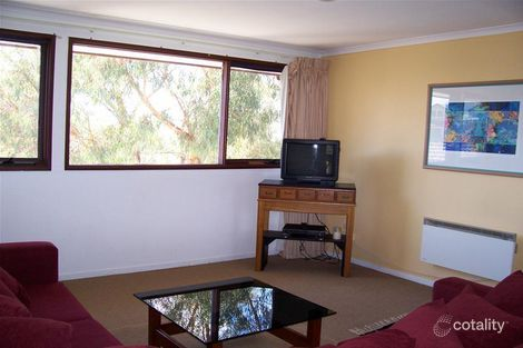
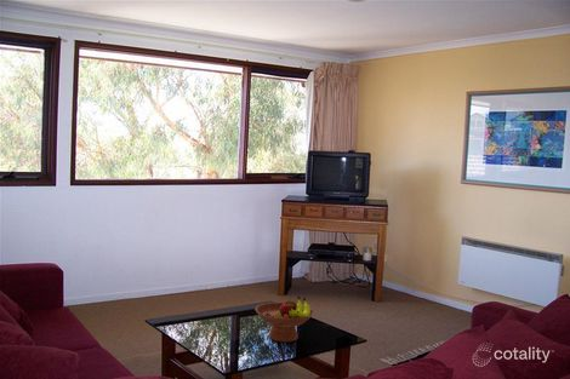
+ fruit bowl [253,295,315,343]
